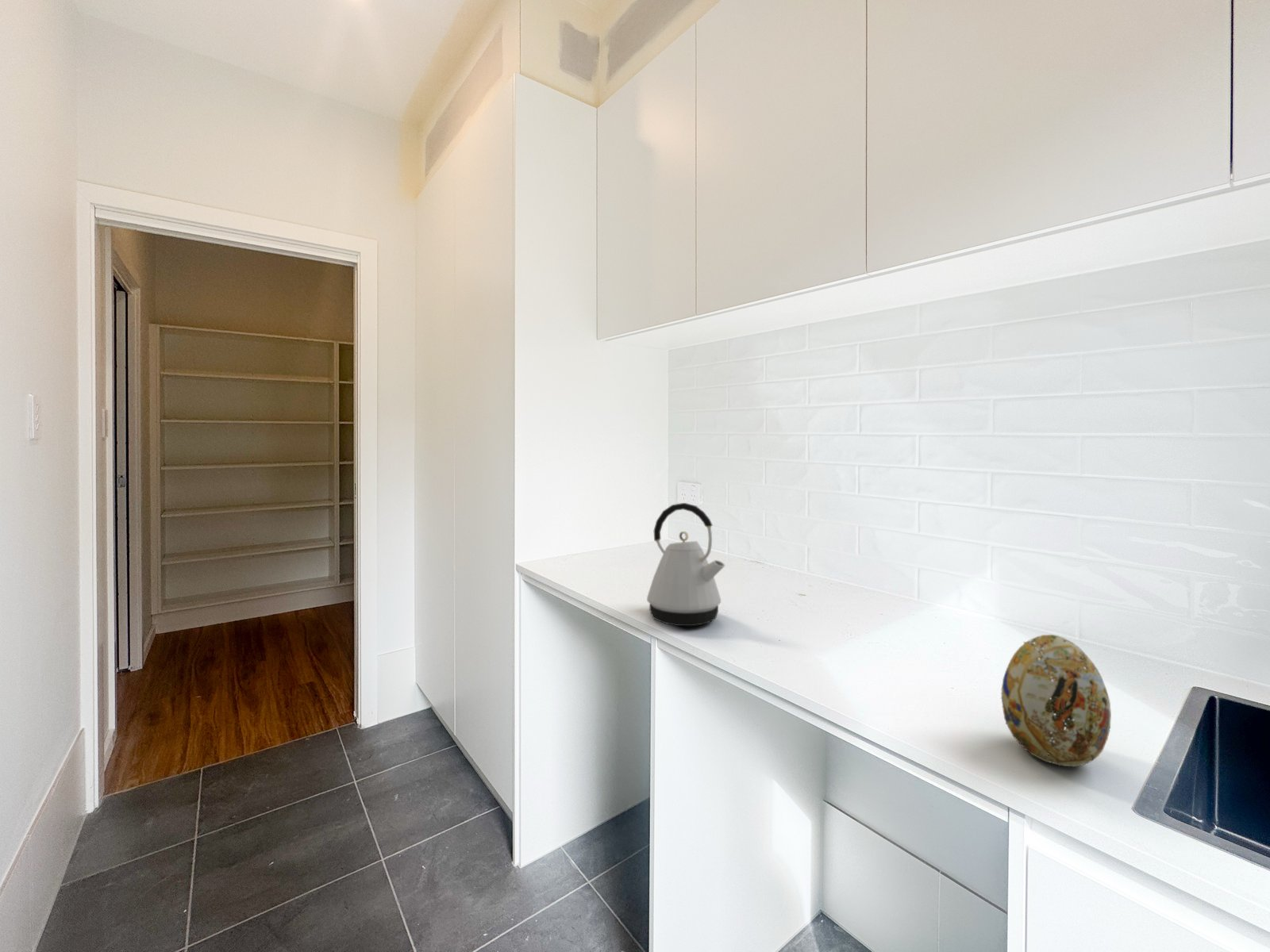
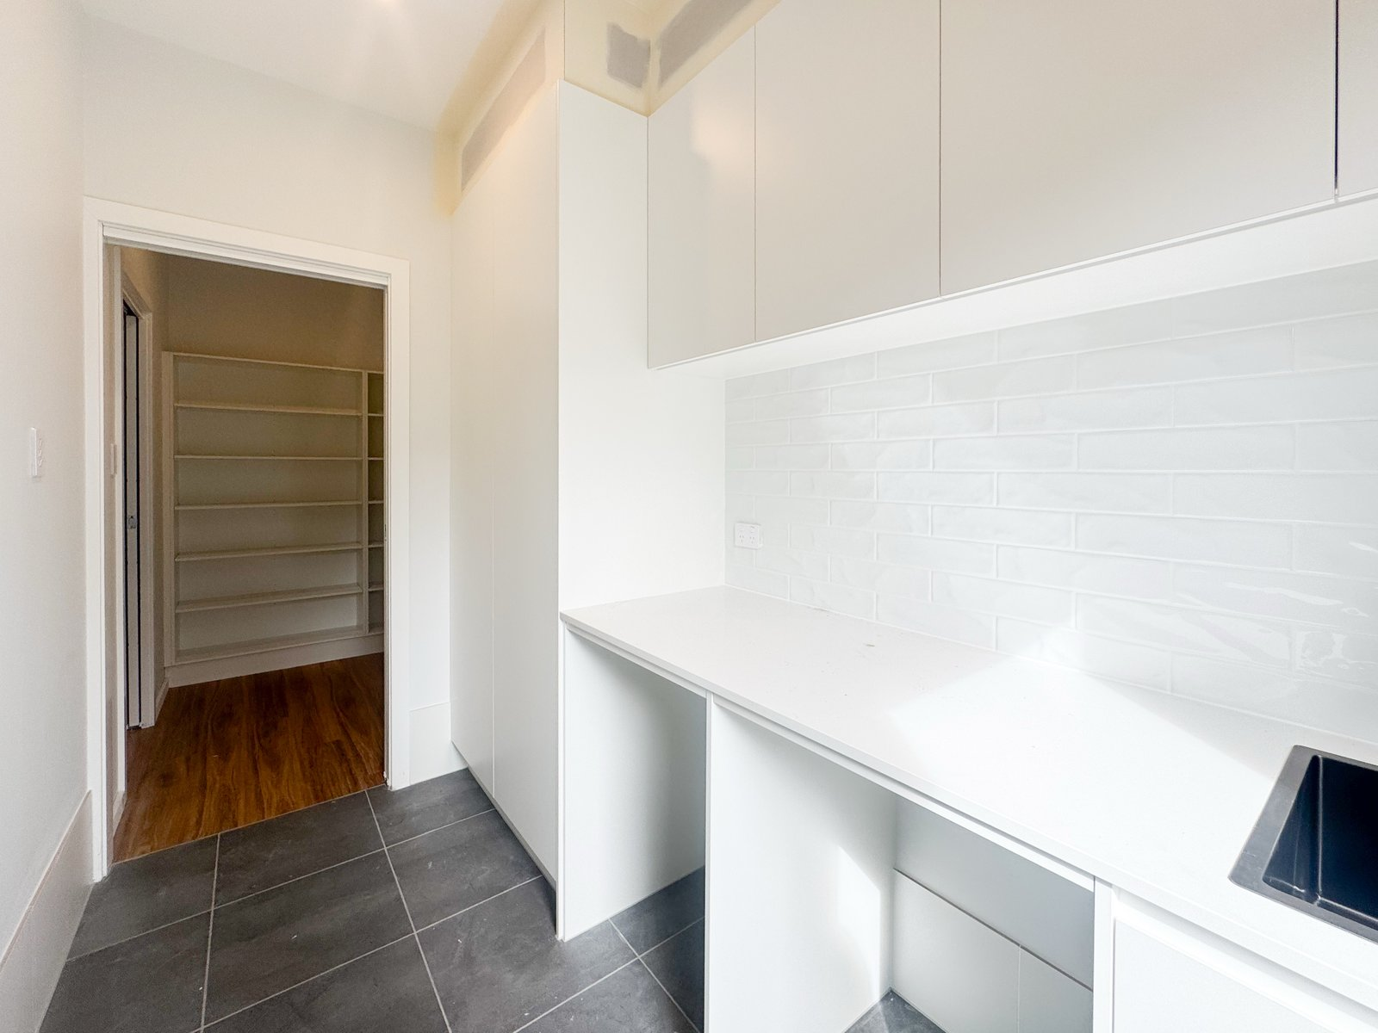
- kettle [646,502,725,627]
- decorative egg [1000,634,1112,768]
